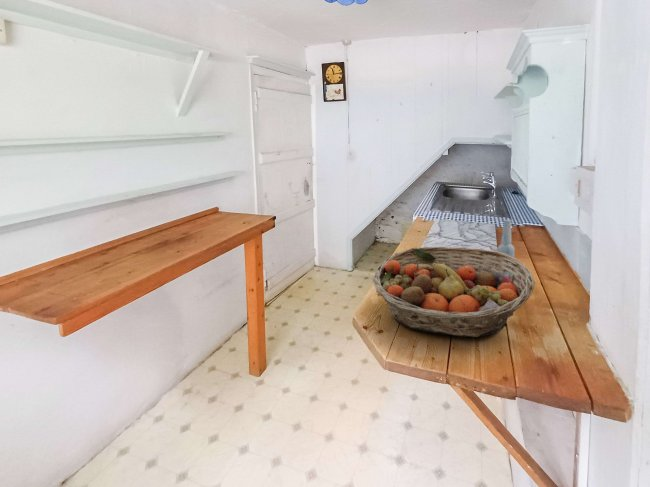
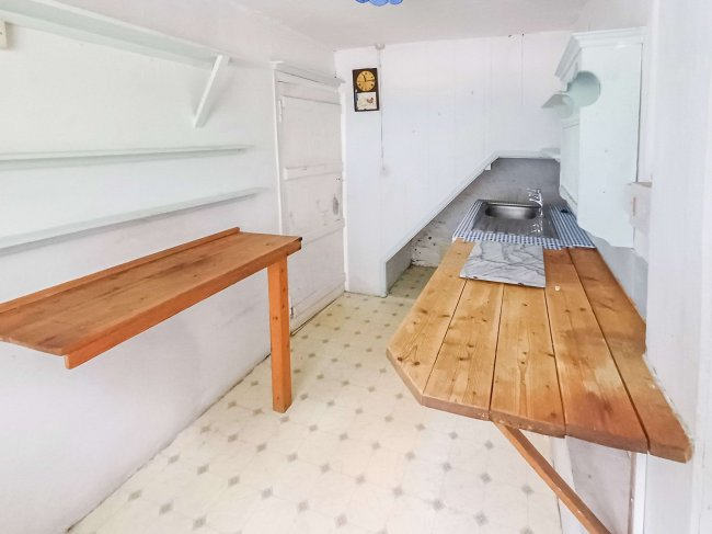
- bottle [496,219,516,272]
- fruit basket [372,246,535,338]
